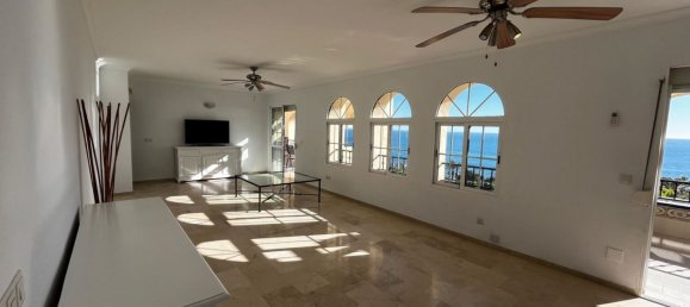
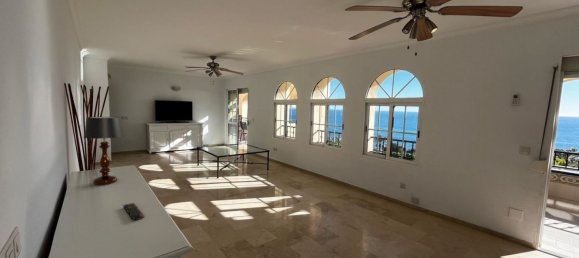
+ table lamp [82,116,124,186]
+ remote control [123,202,145,221]
